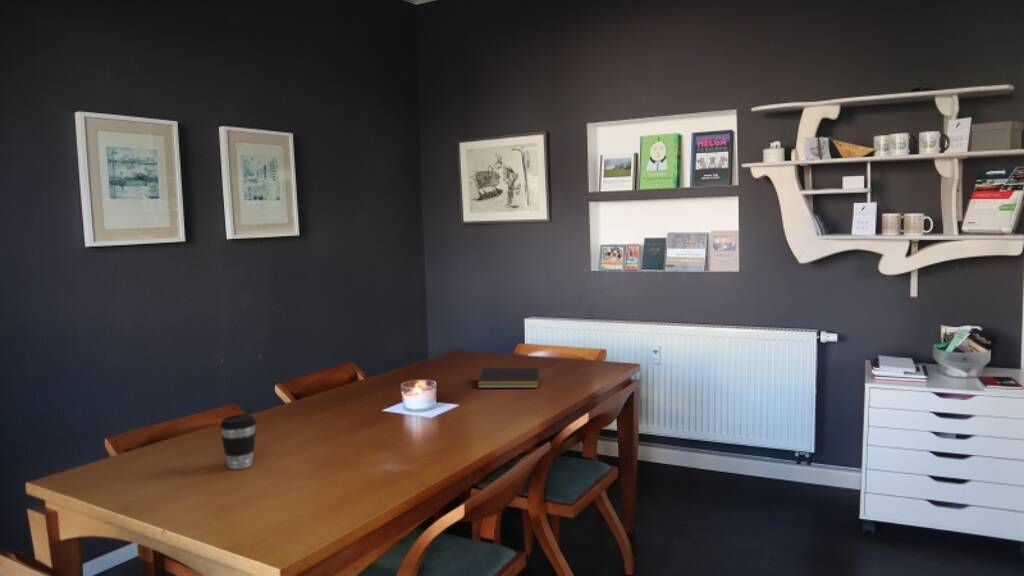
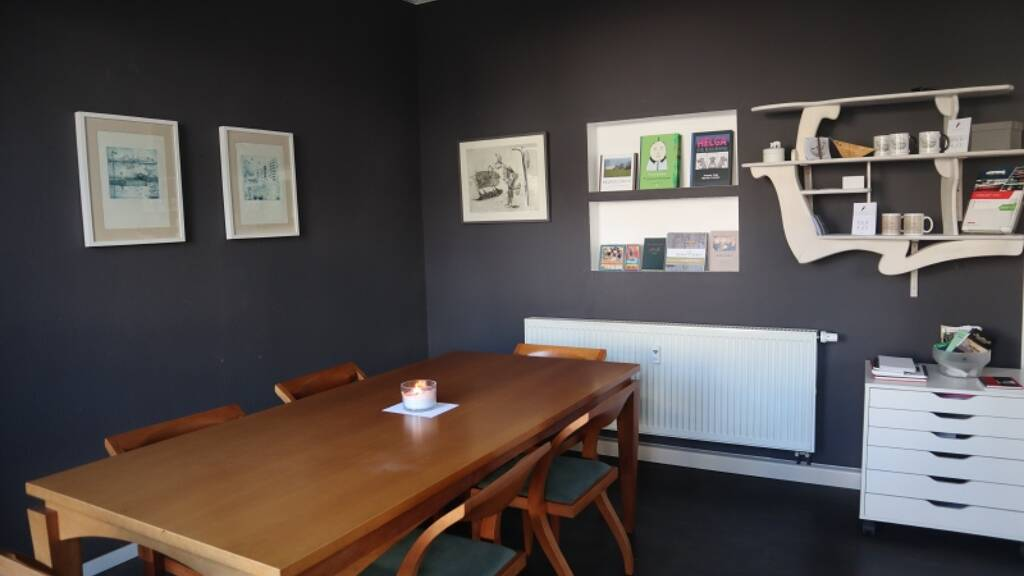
- coffee cup [219,414,257,470]
- notepad [477,367,540,389]
